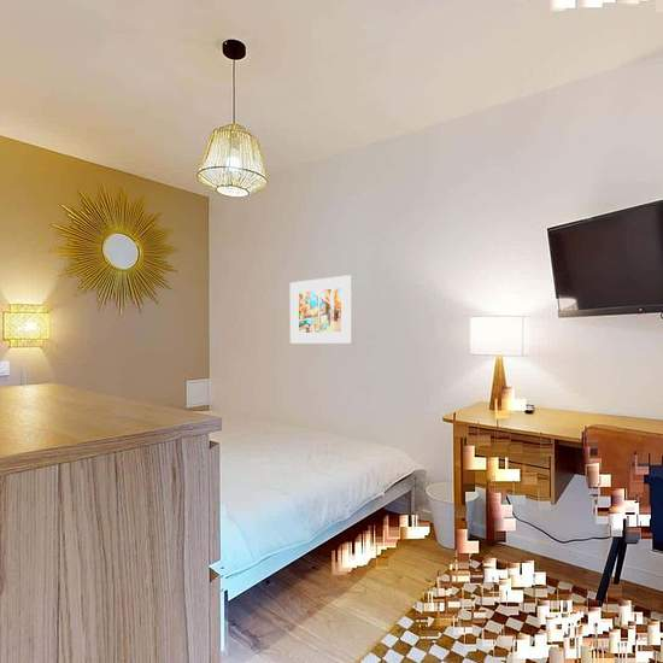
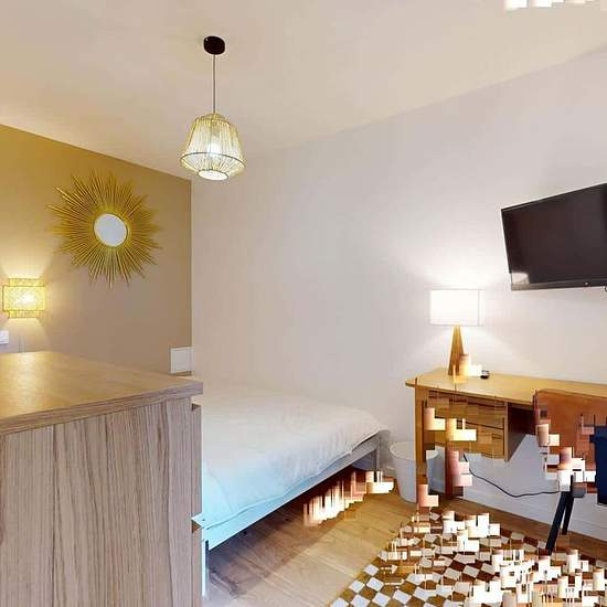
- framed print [289,274,353,345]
